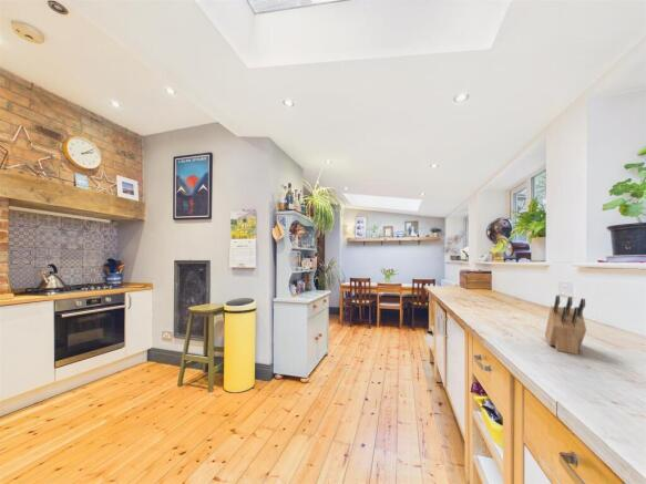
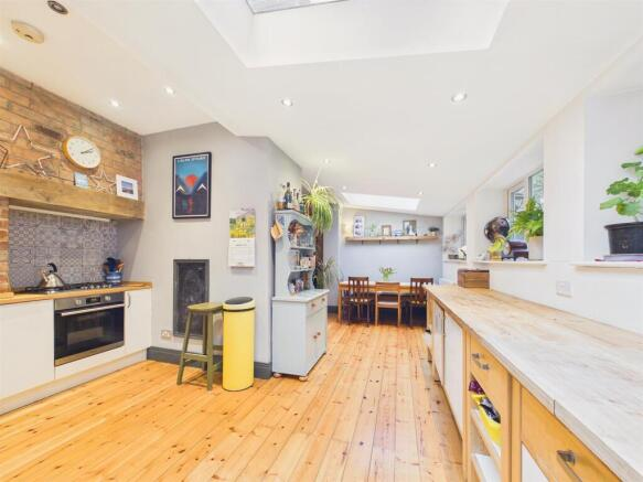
- knife block [544,295,587,356]
